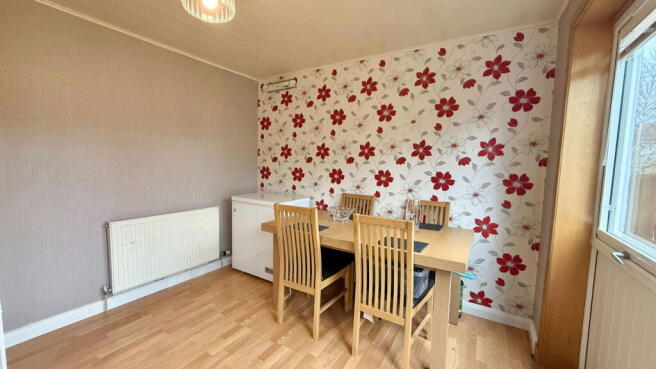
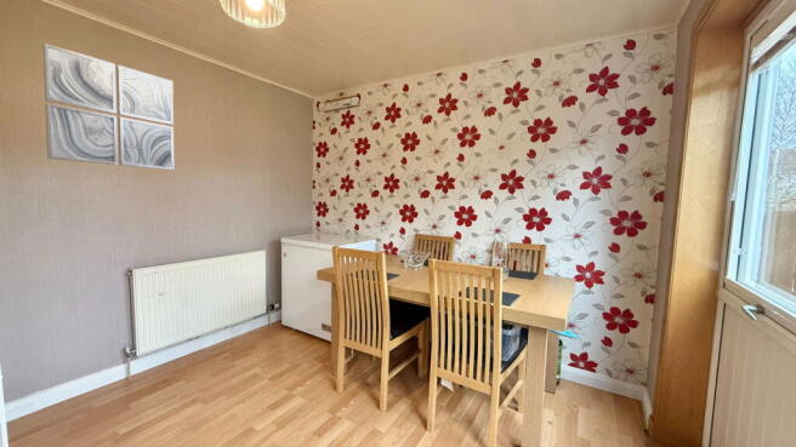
+ wall art [42,42,175,171]
